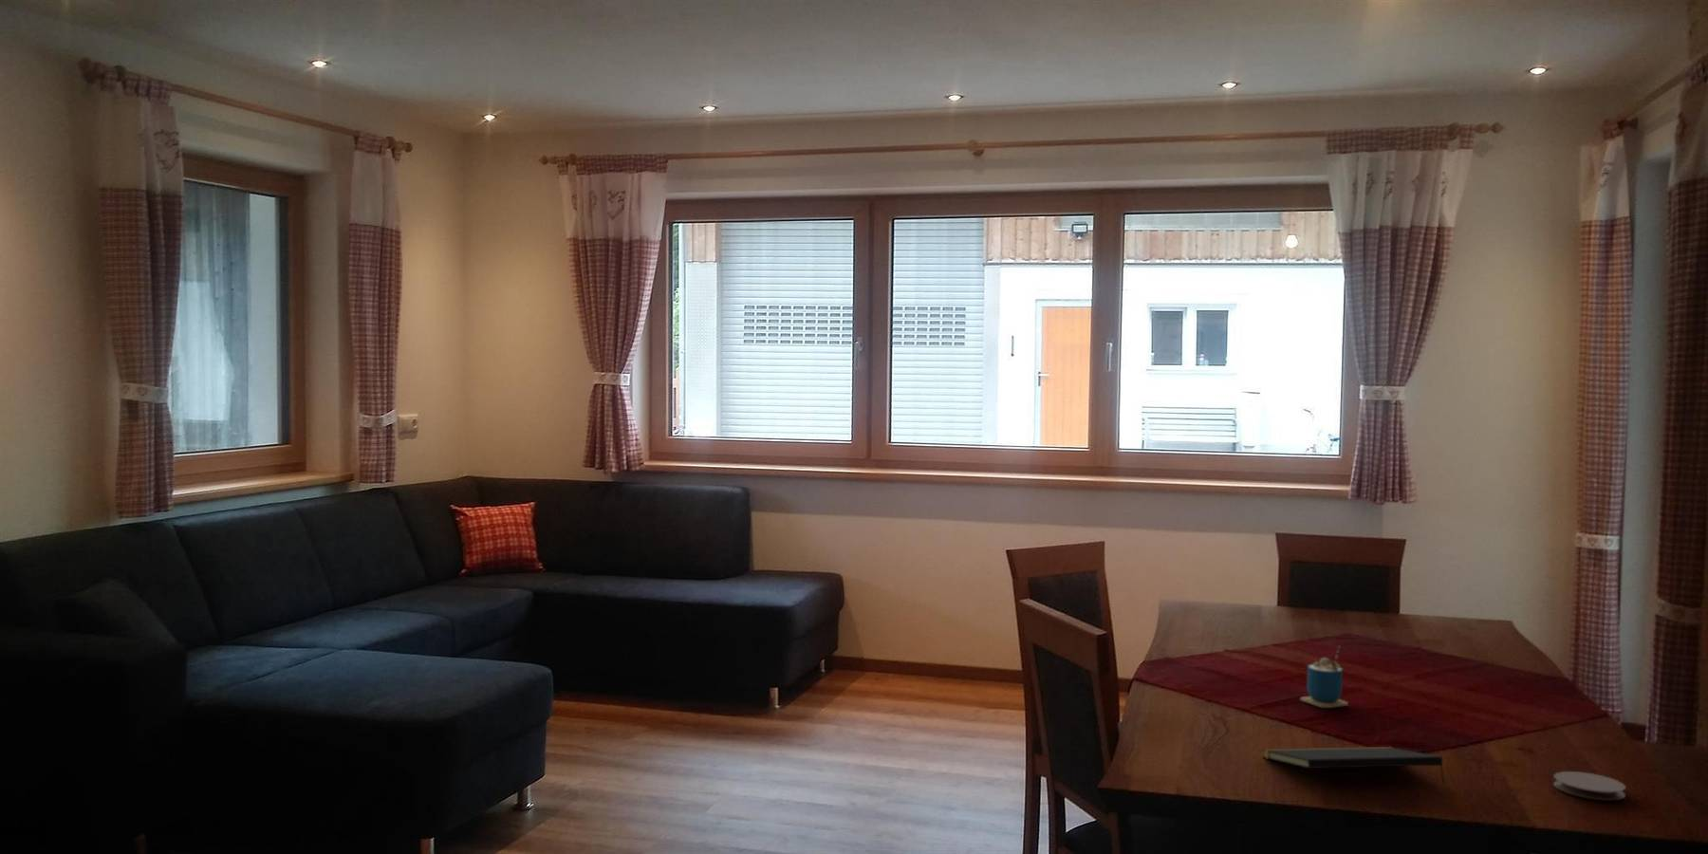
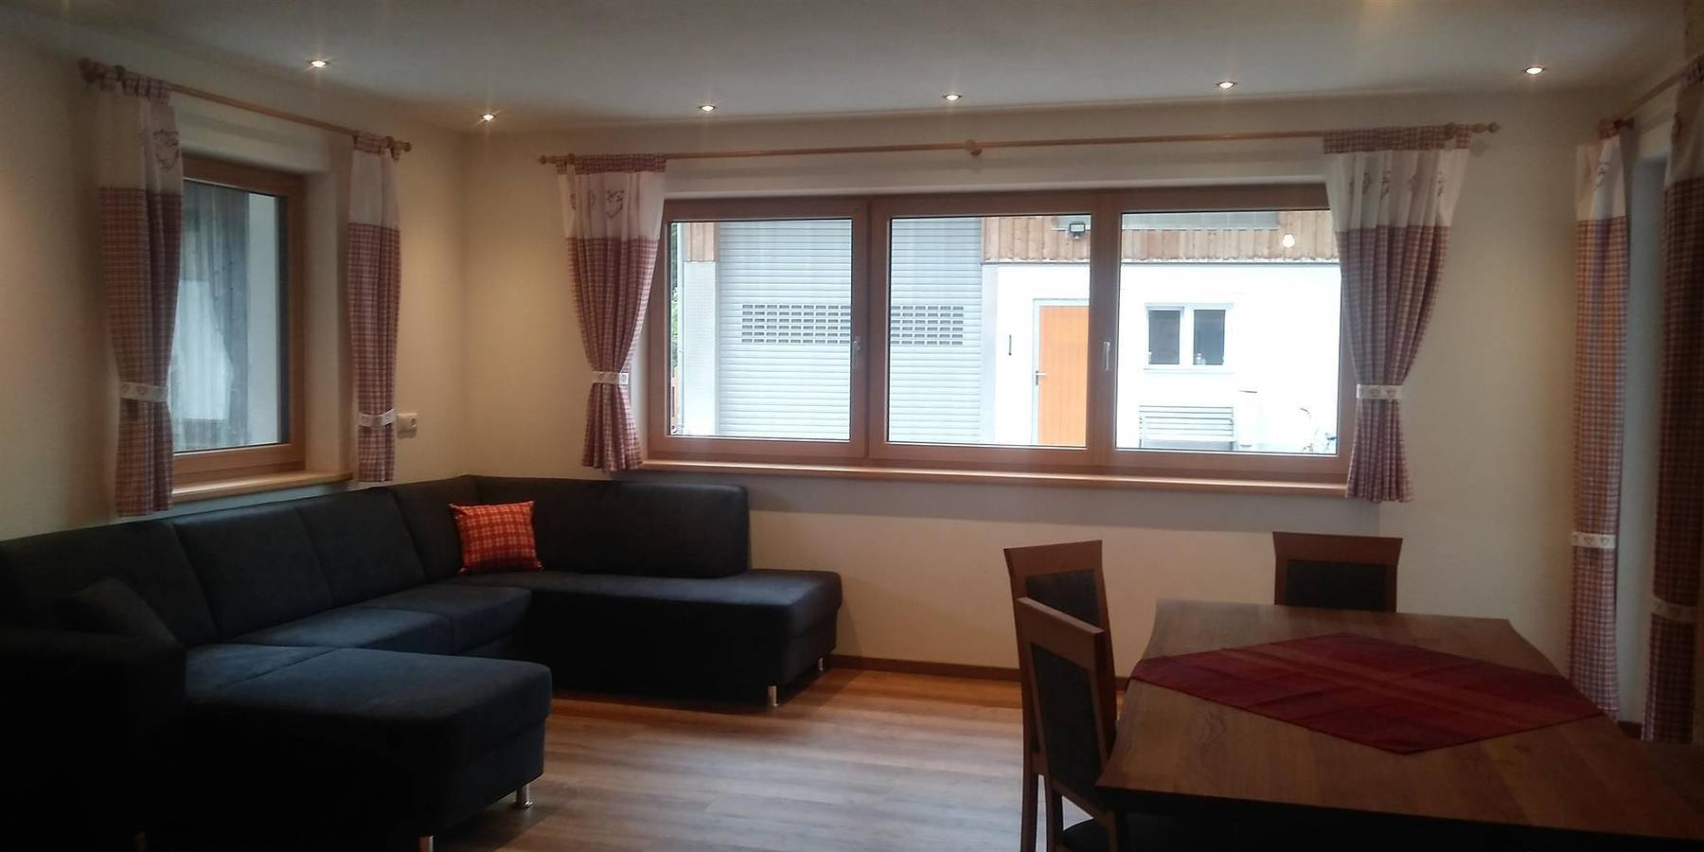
- cup [1300,644,1350,709]
- notepad [1261,746,1447,785]
- coaster [1552,770,1626,801]
